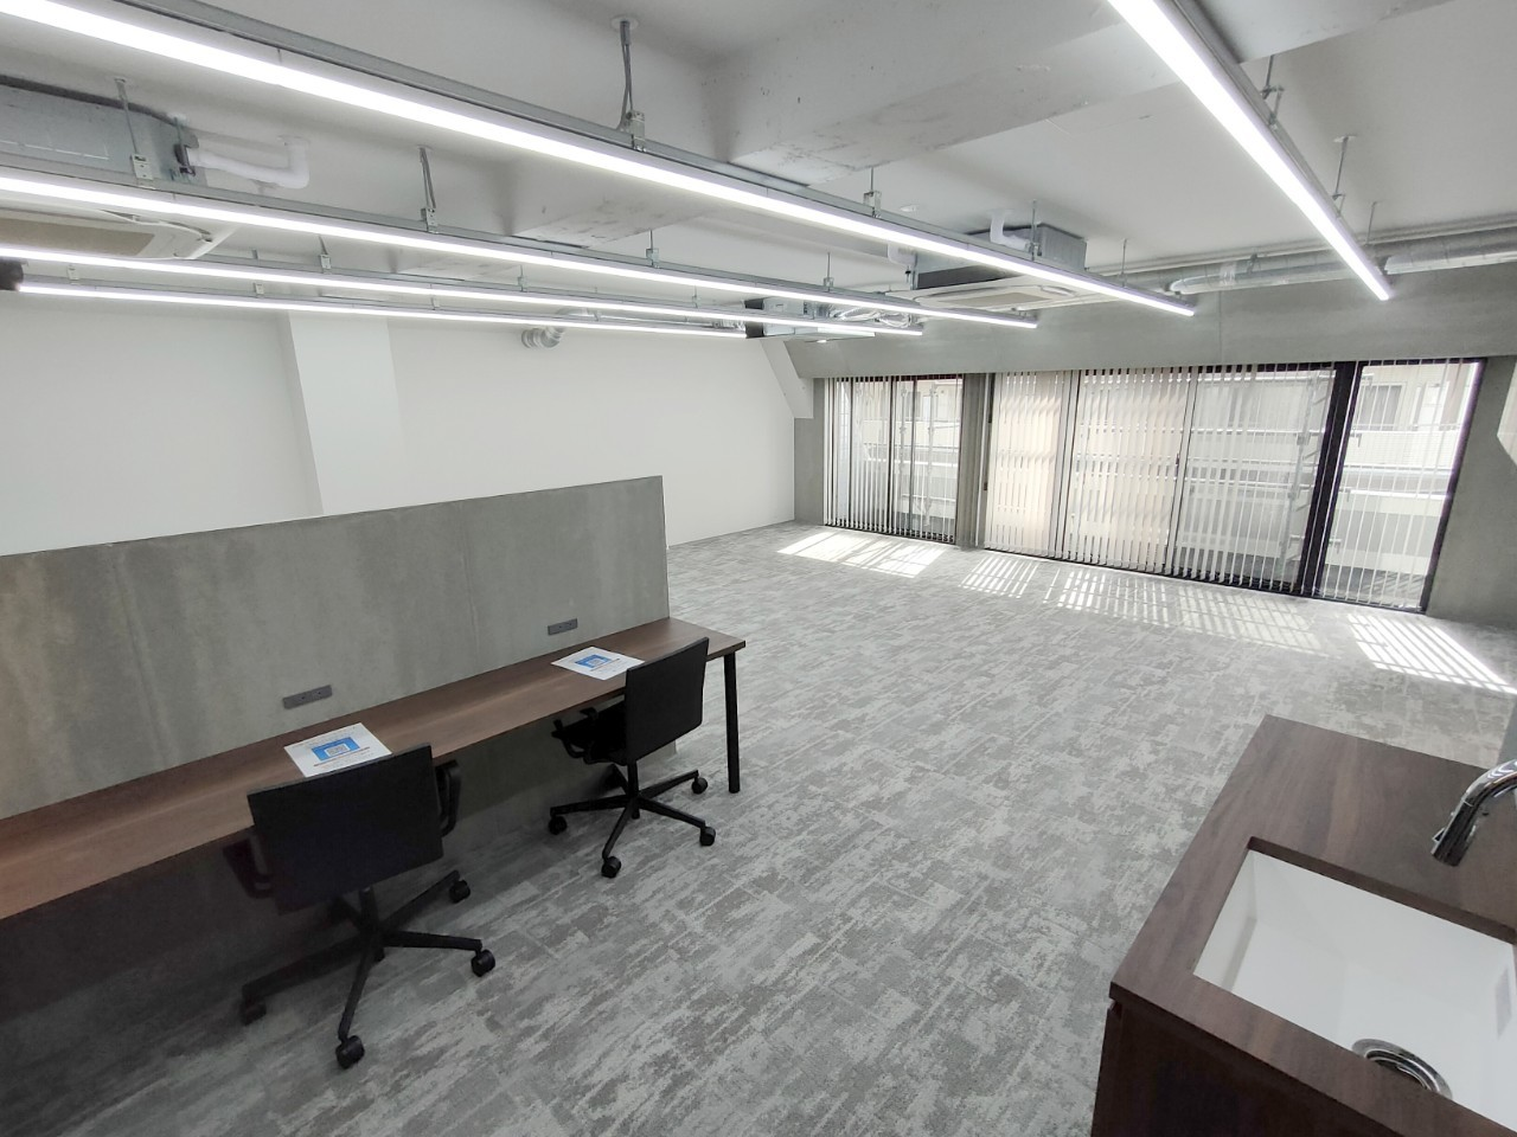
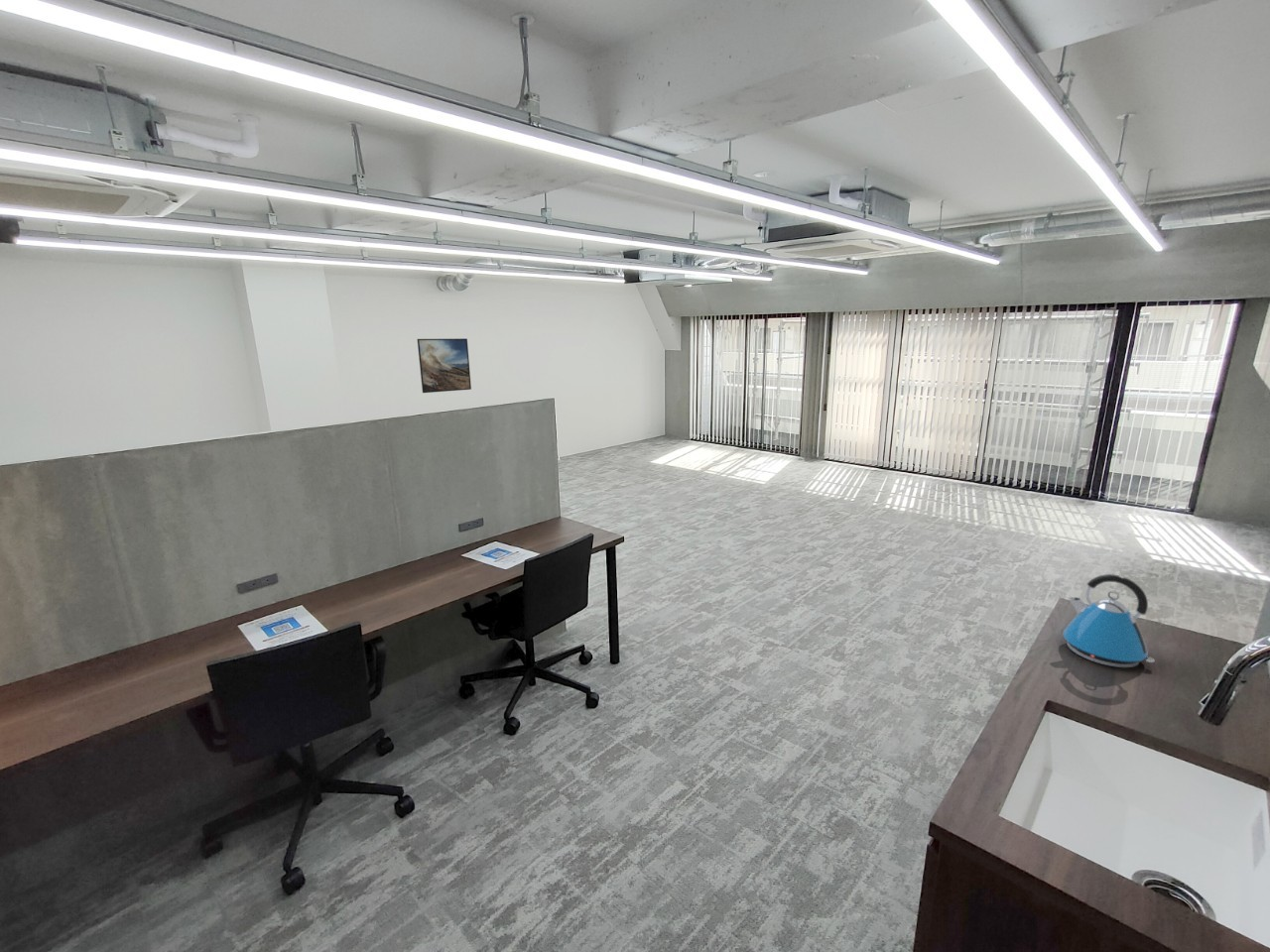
+ kettle [1062,573,1156,668]
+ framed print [417,337,472,394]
